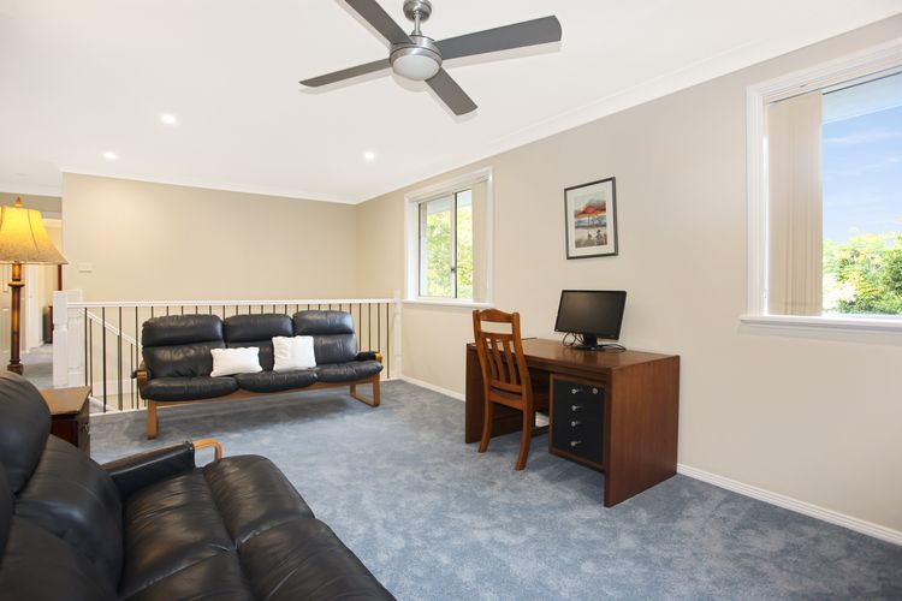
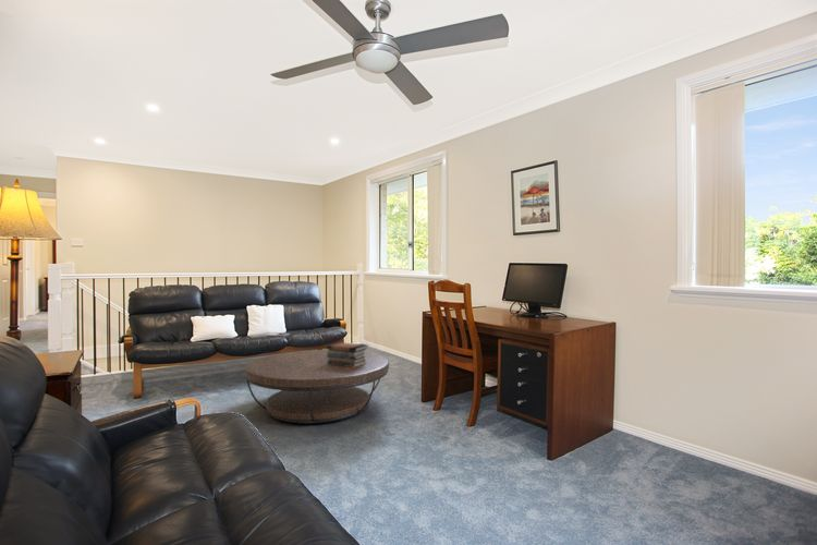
+ coffee table [244,349,390,425]
+ book stack [326,341,369,367]
